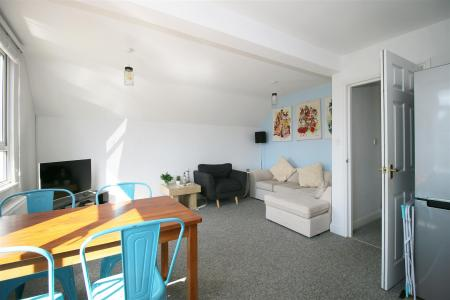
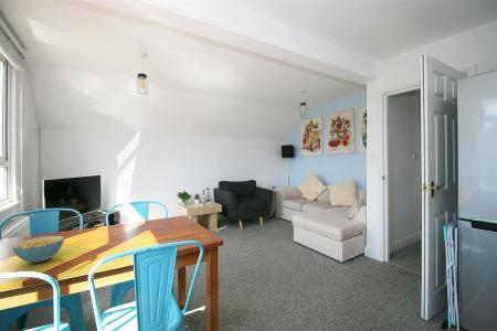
+ cereal bowl [12,235,65,264]
